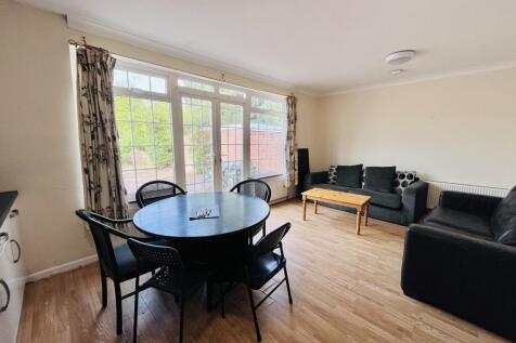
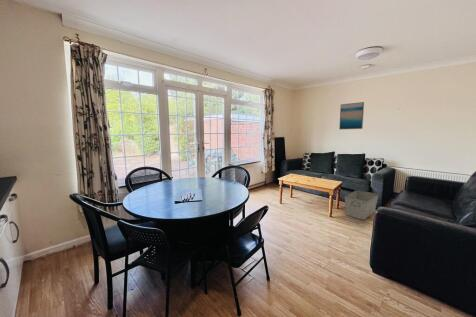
+ wall art [338,101,365,130]
+ storage bin [344,189,380,221]
